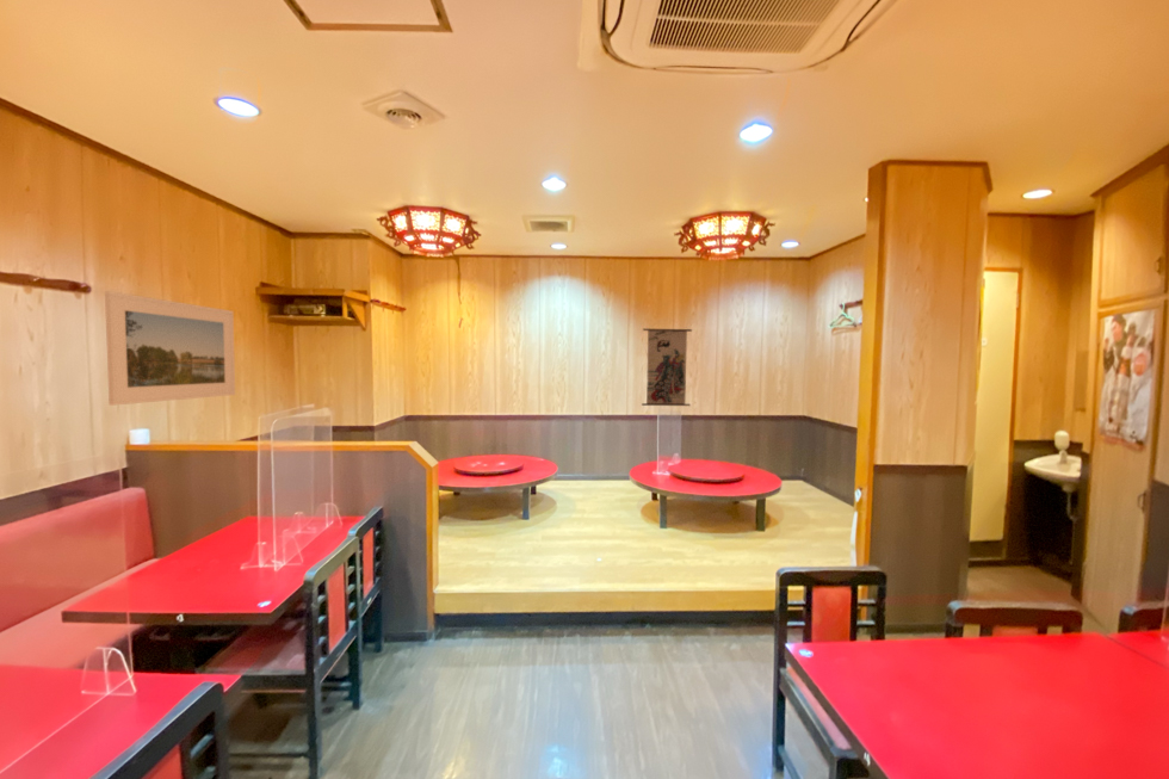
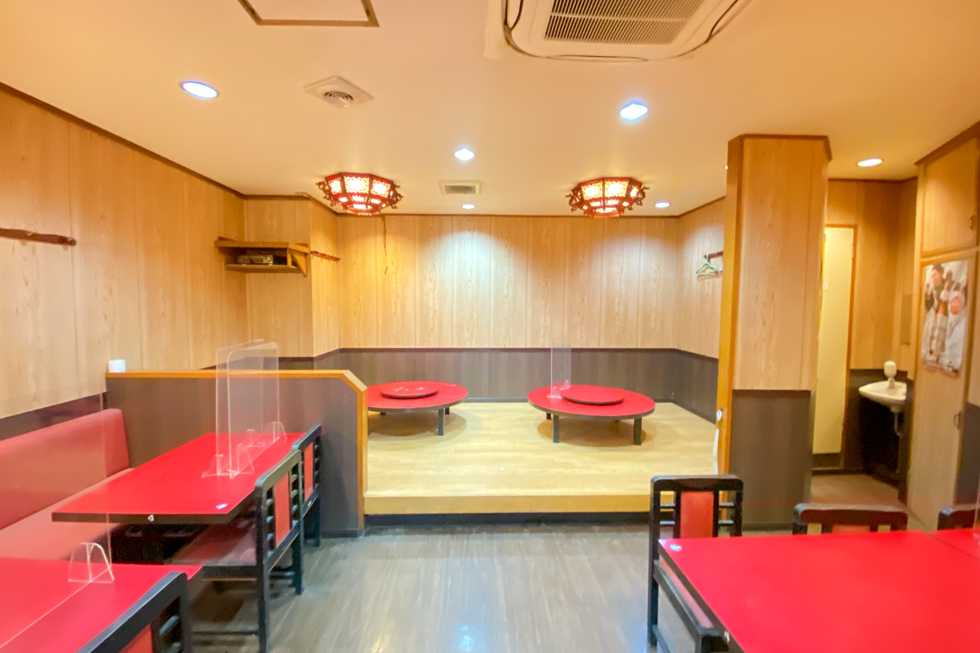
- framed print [104,290,236,407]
- wall scroll [641,316,693,407]
